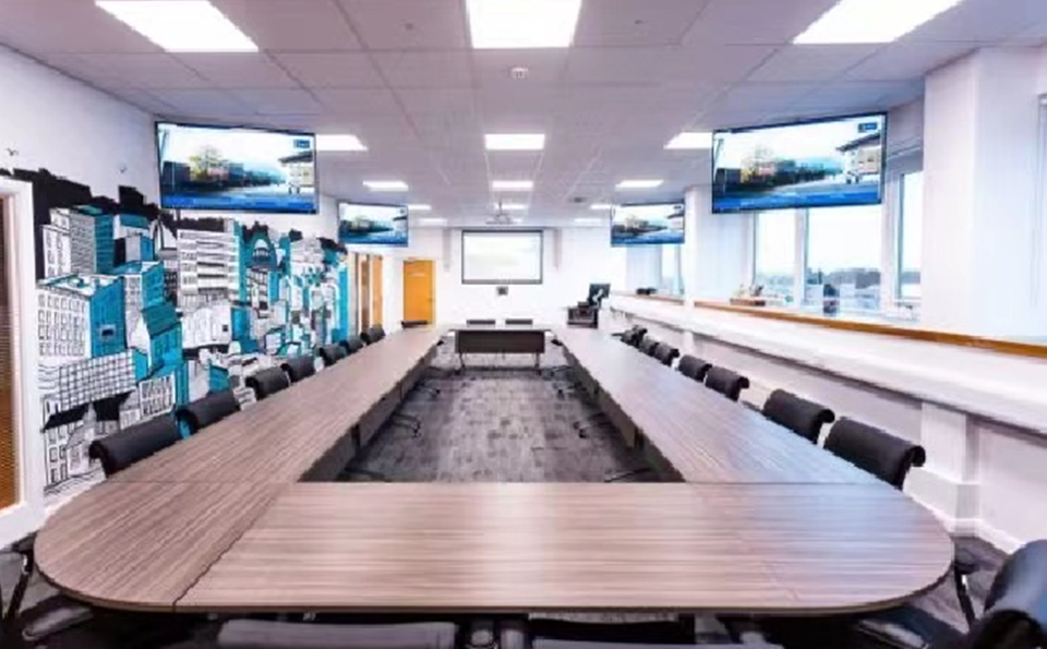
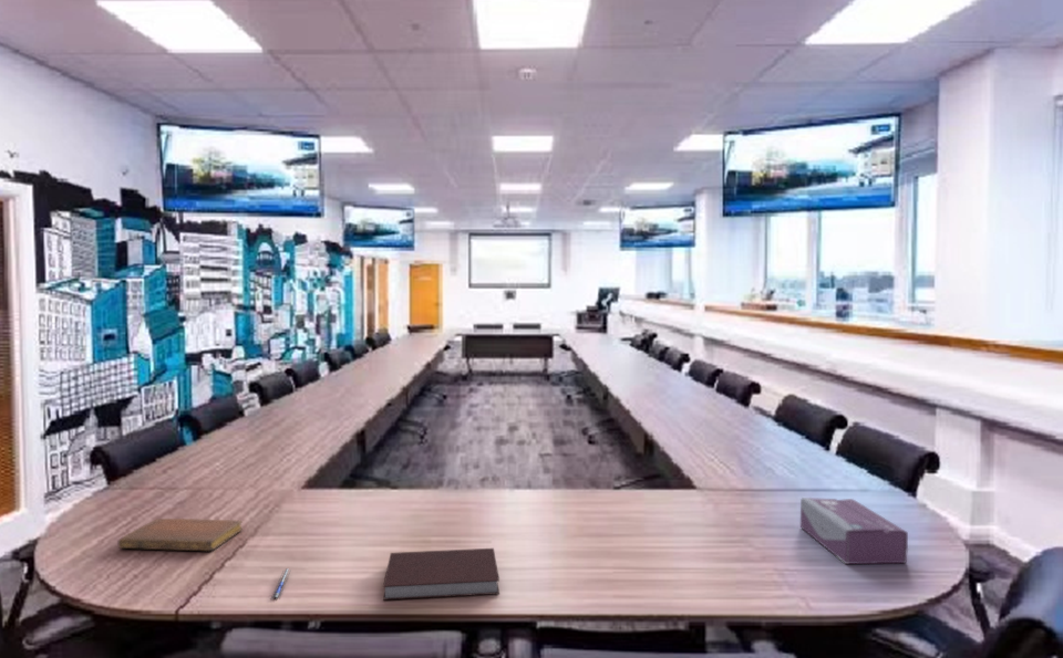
+ tissue box [799,497,909,565]
+ notebook [117,518,244,552]
+ notebook [382,547,500,602]
+ pen [270,567,292,599]
